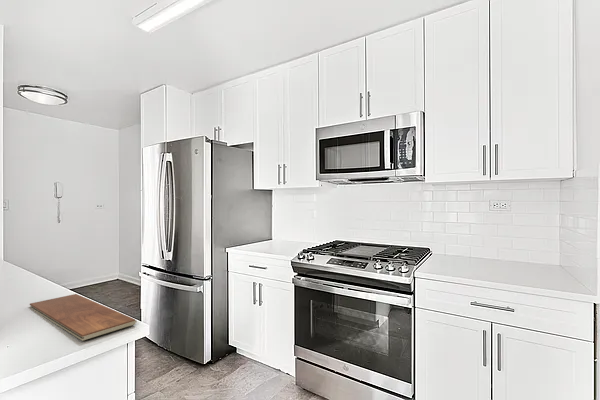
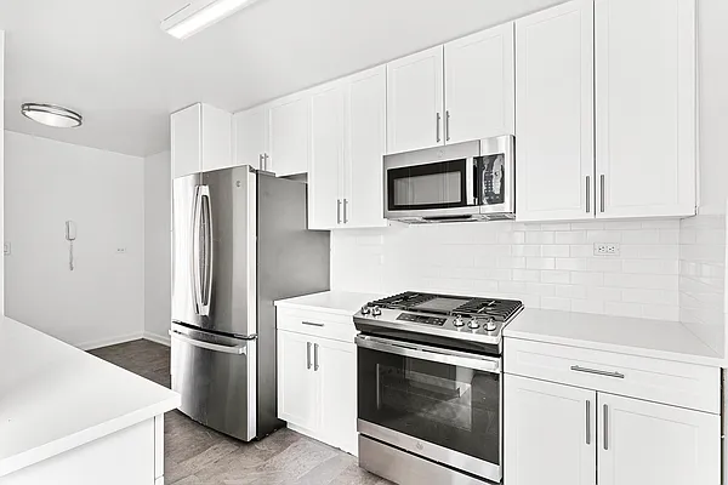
- chopping board [29,293,138,342]
